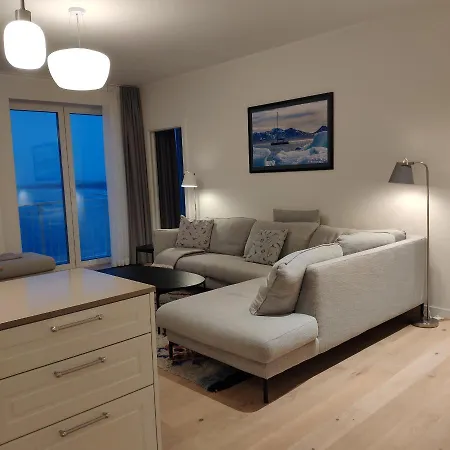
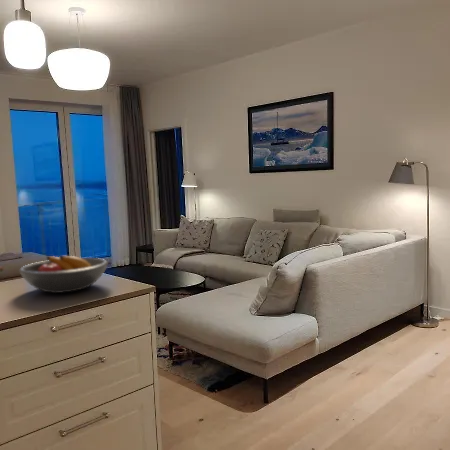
+ fruit bowl [18,255,109,294]
